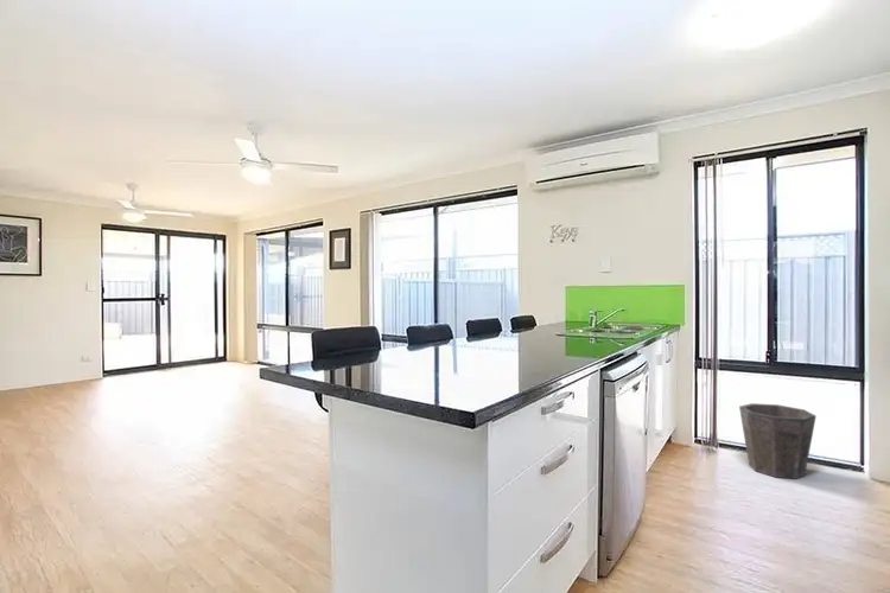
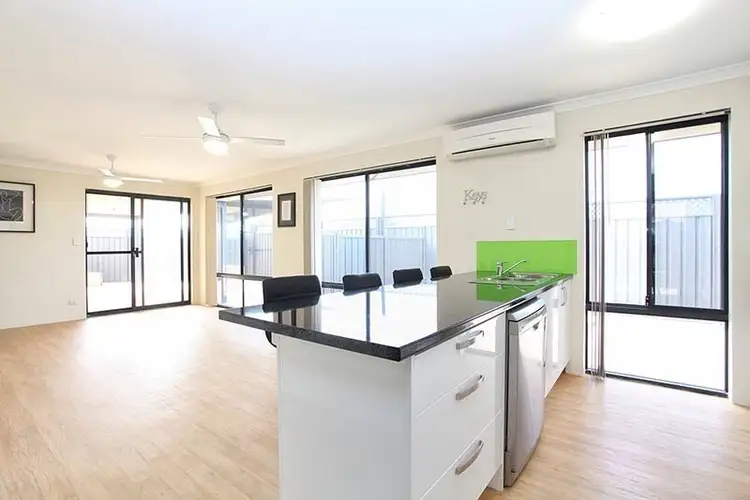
- waste bin [738,402,818,480]
